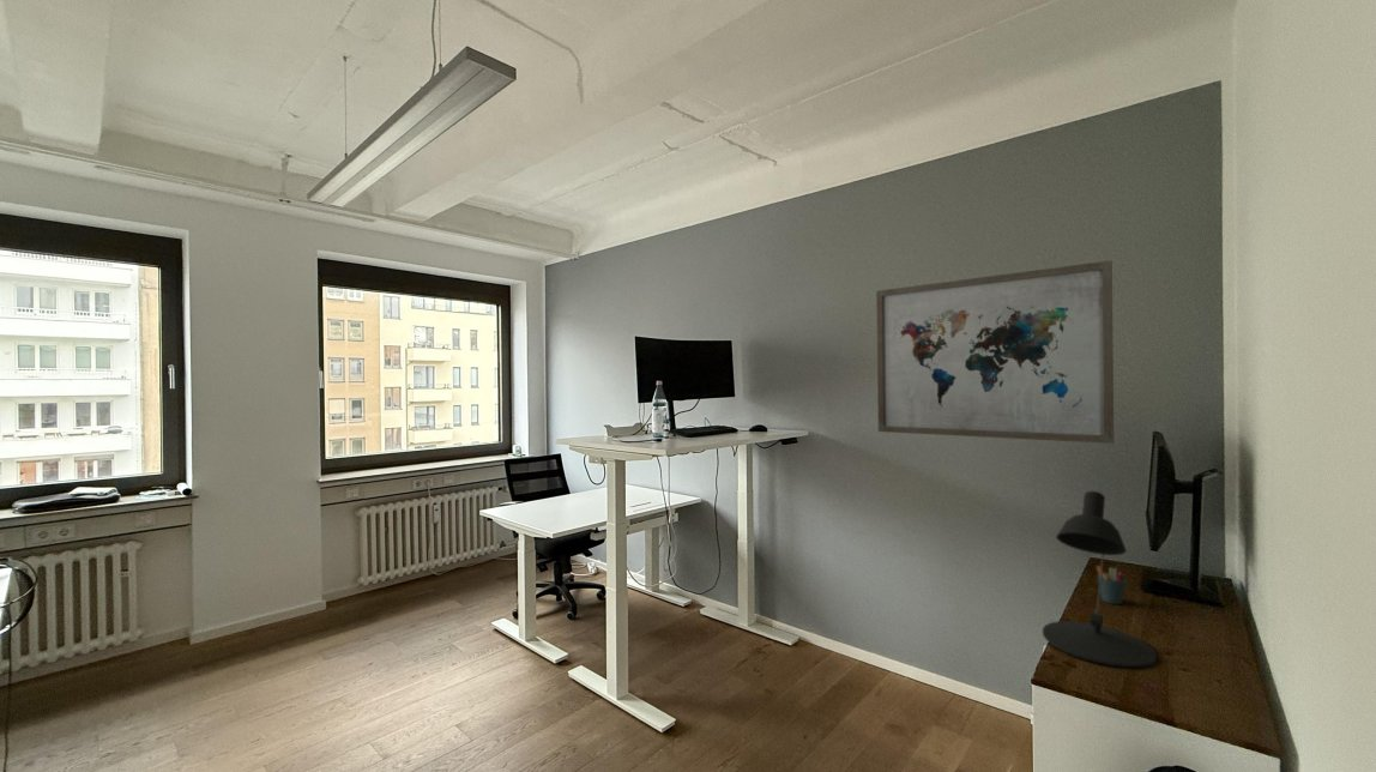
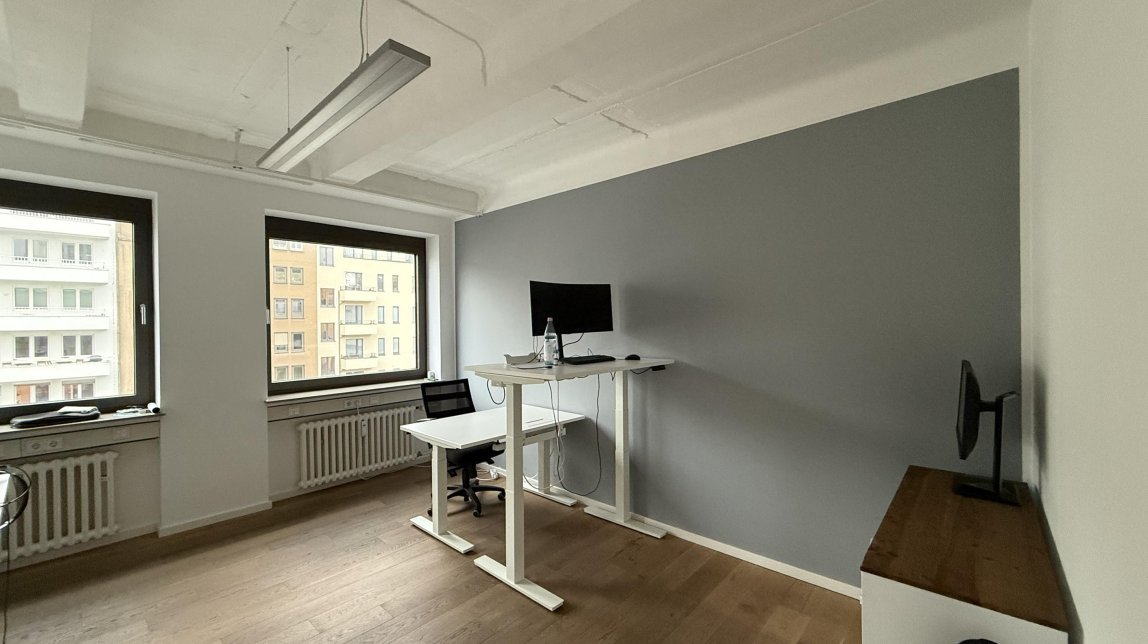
- wall art [875,259,1115,445]
- desk lamp [1042,490,1158,669]
- pen holder [1096,565,1128,605]
